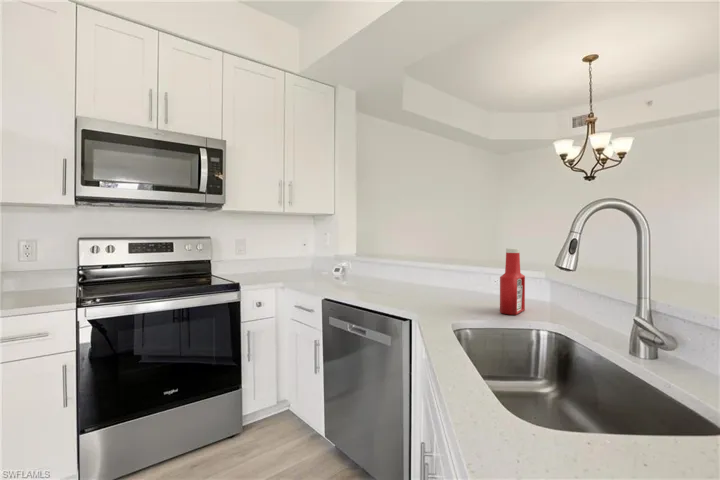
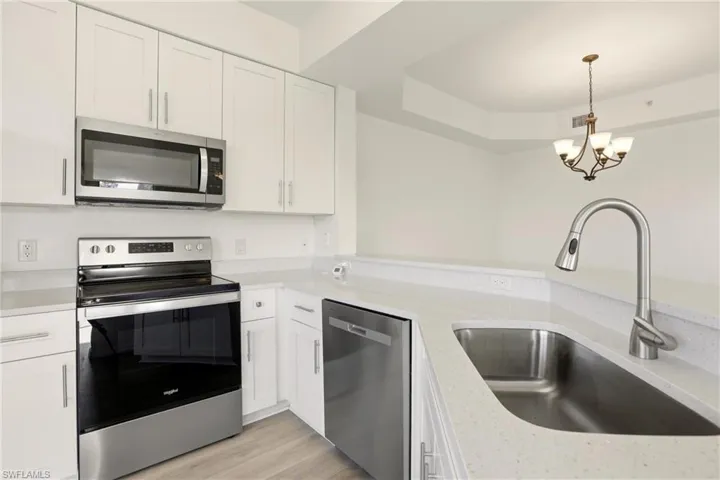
- soap bottle [499,248,526,316]
